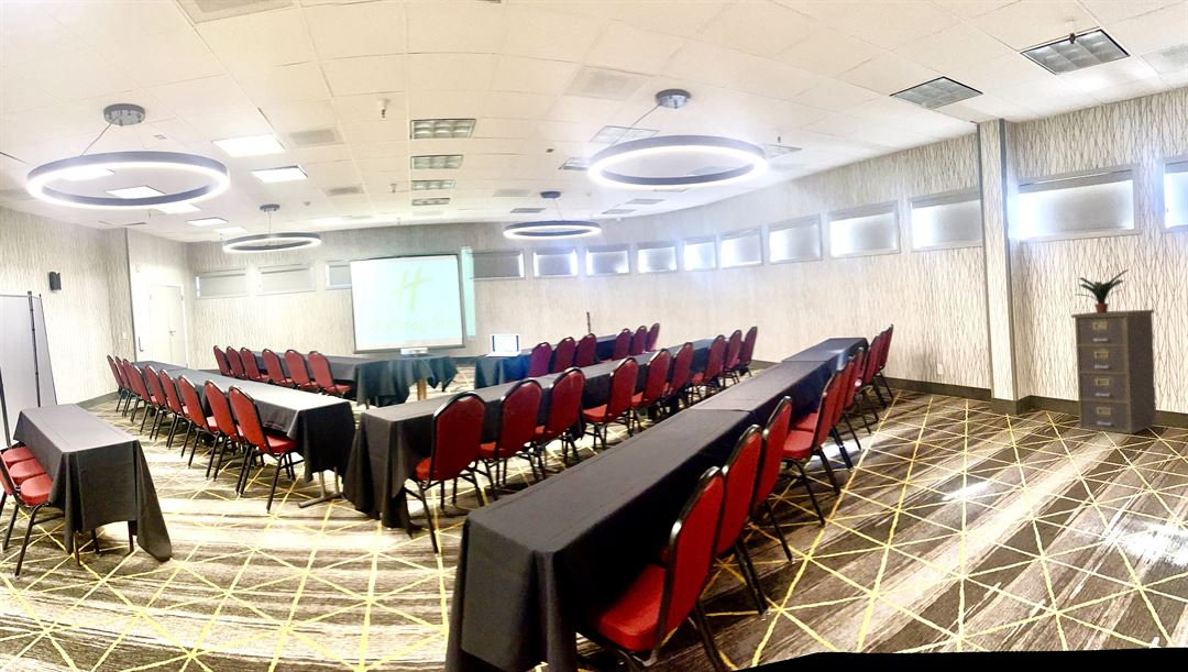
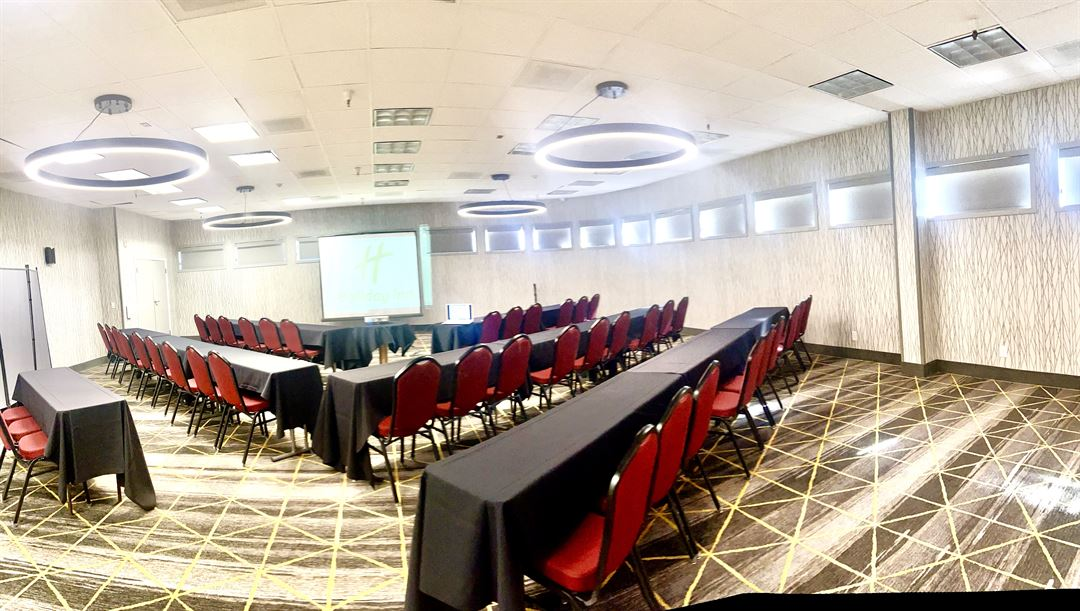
- potted plant [1074,268,1130,313]
- filing cabinet [1070,309,1157,434]
